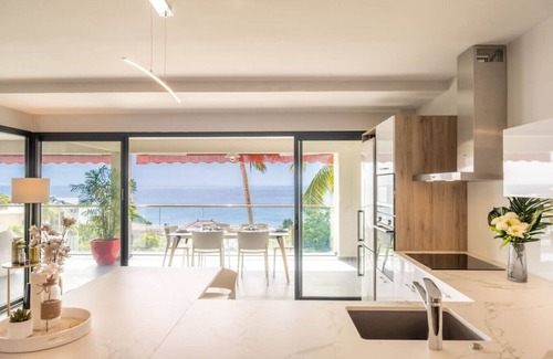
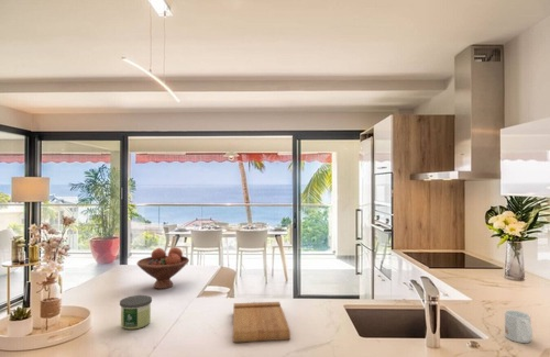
+ mug [504,309,534,344]
+ candle [119,294,153,331]
+ cutting board [232,301,292,344]
+ fruit bowl [136,246,190,290]
